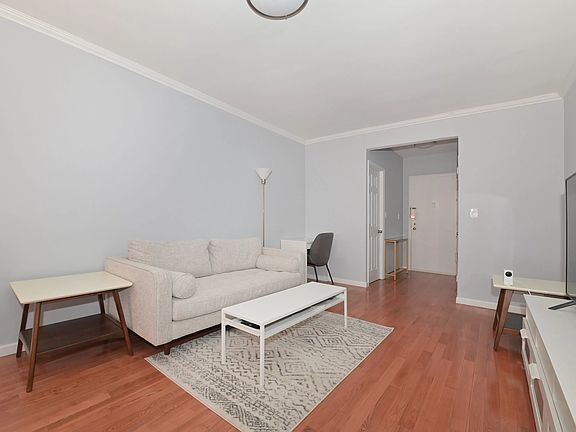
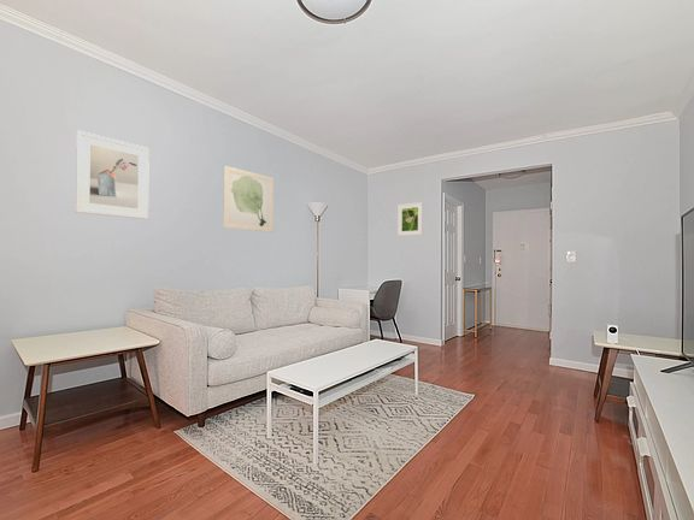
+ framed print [75,130,151,220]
+ wall art [223,165,275,234]
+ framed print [396,201,424,237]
